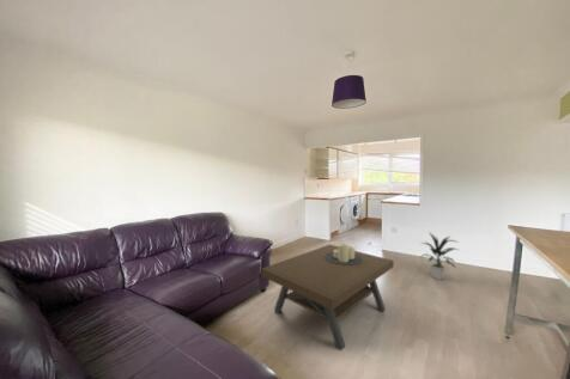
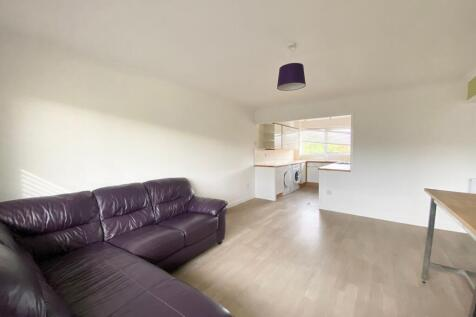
- indoor plant [419,231,459,281]
- coffee table [260,243,395,352]
